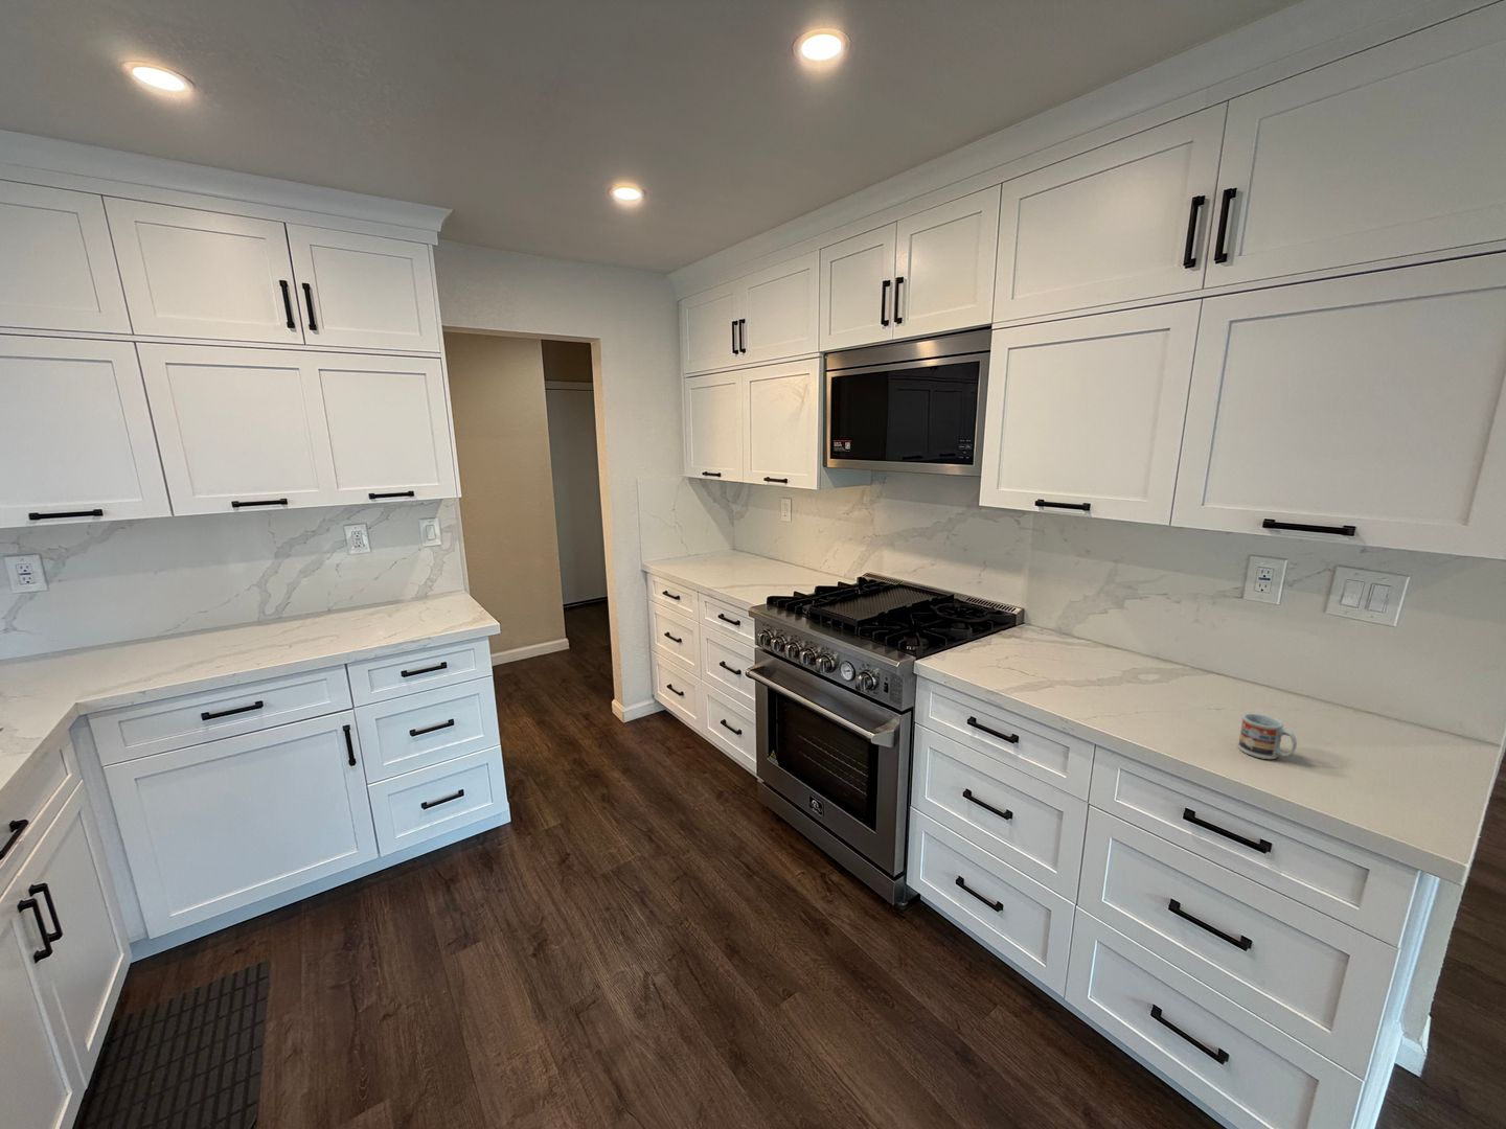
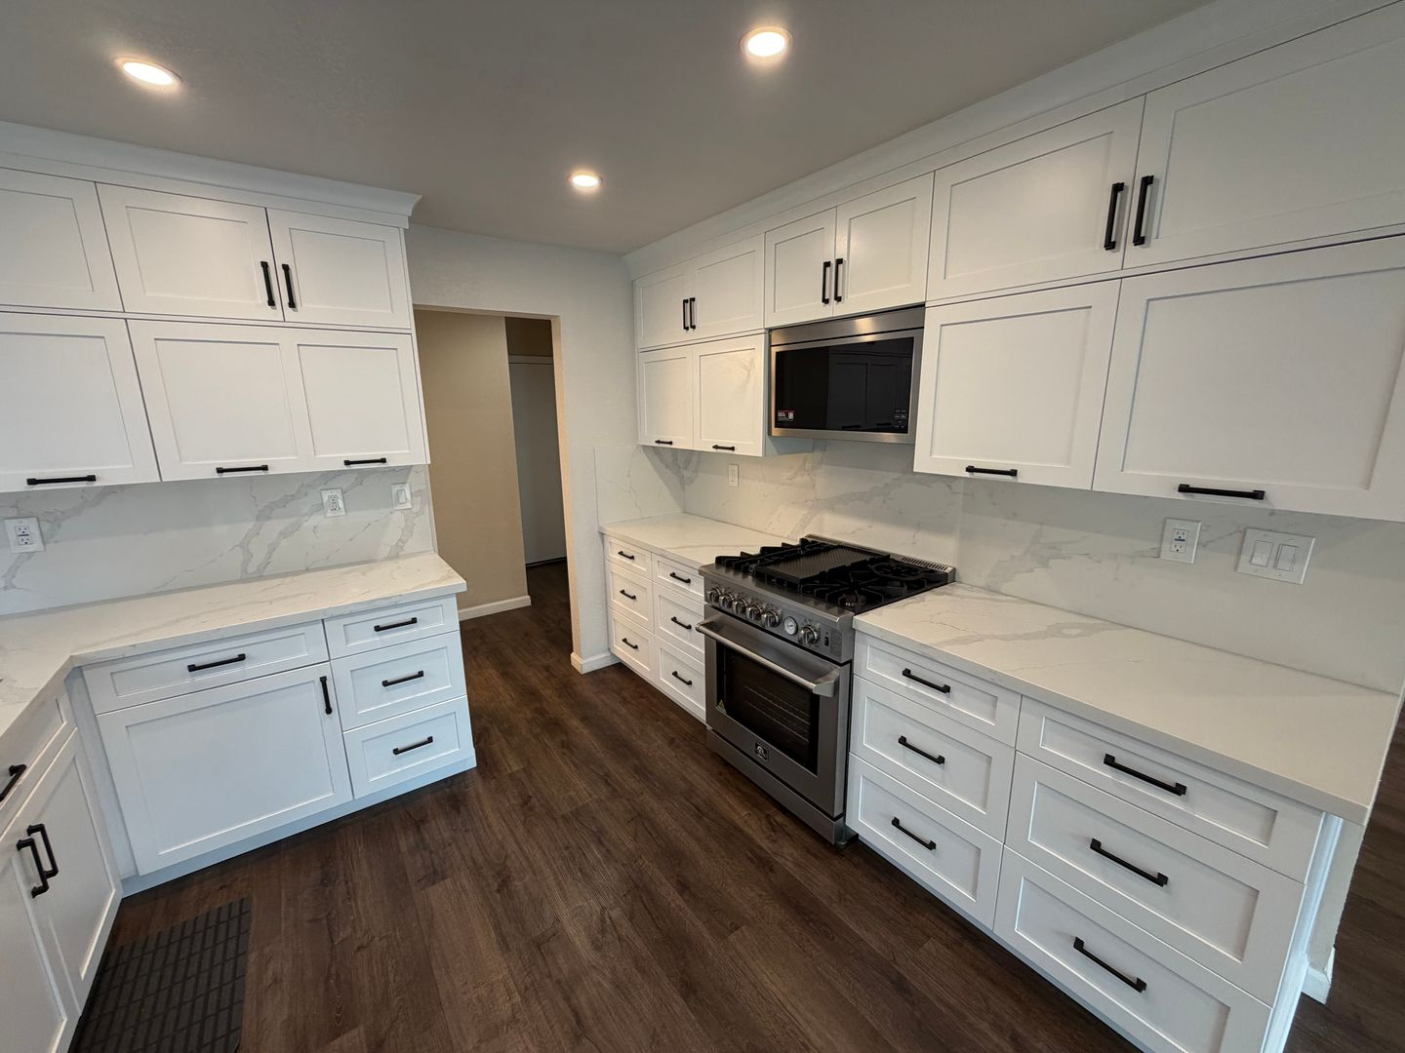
- cup [1237,712,1297,760]
